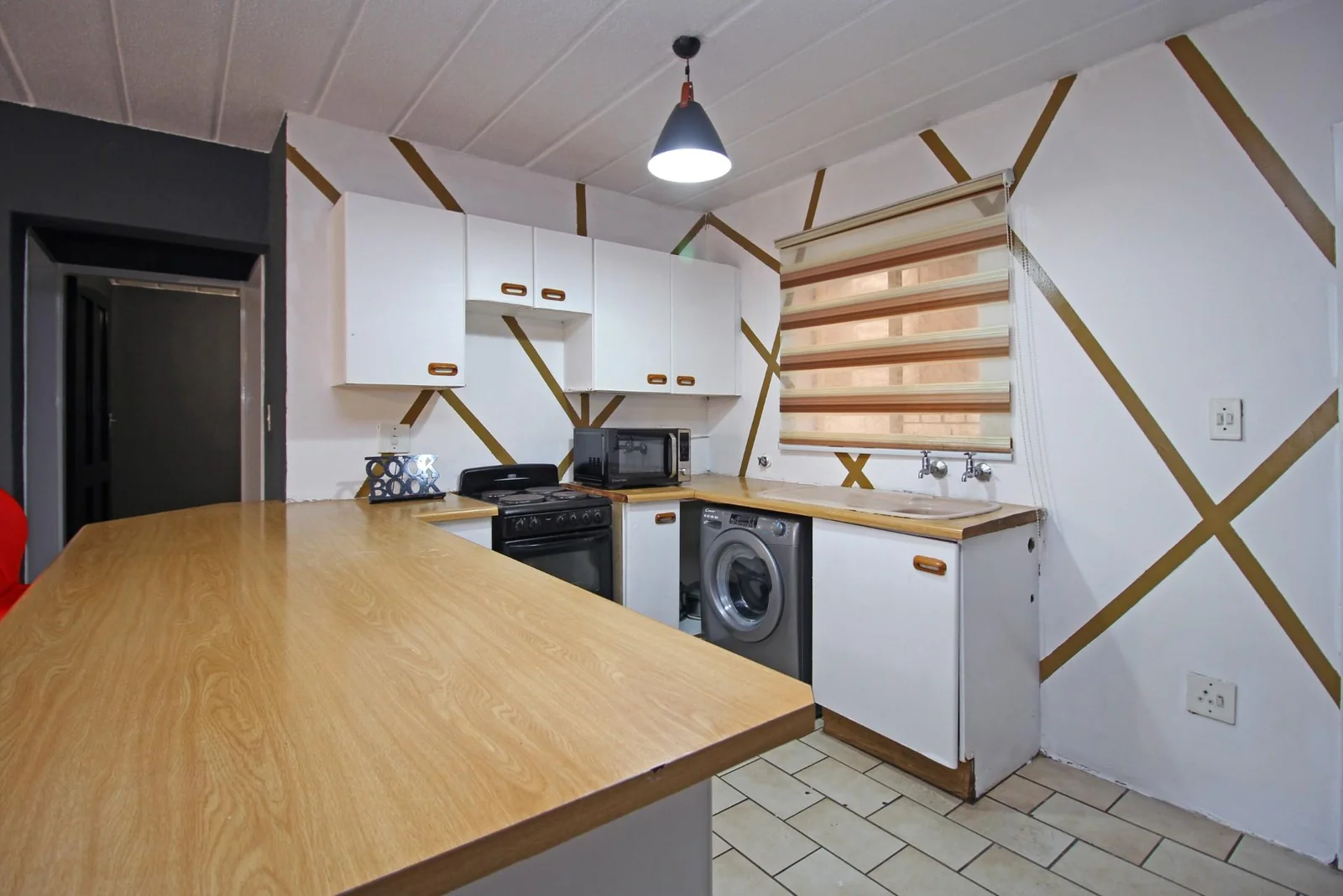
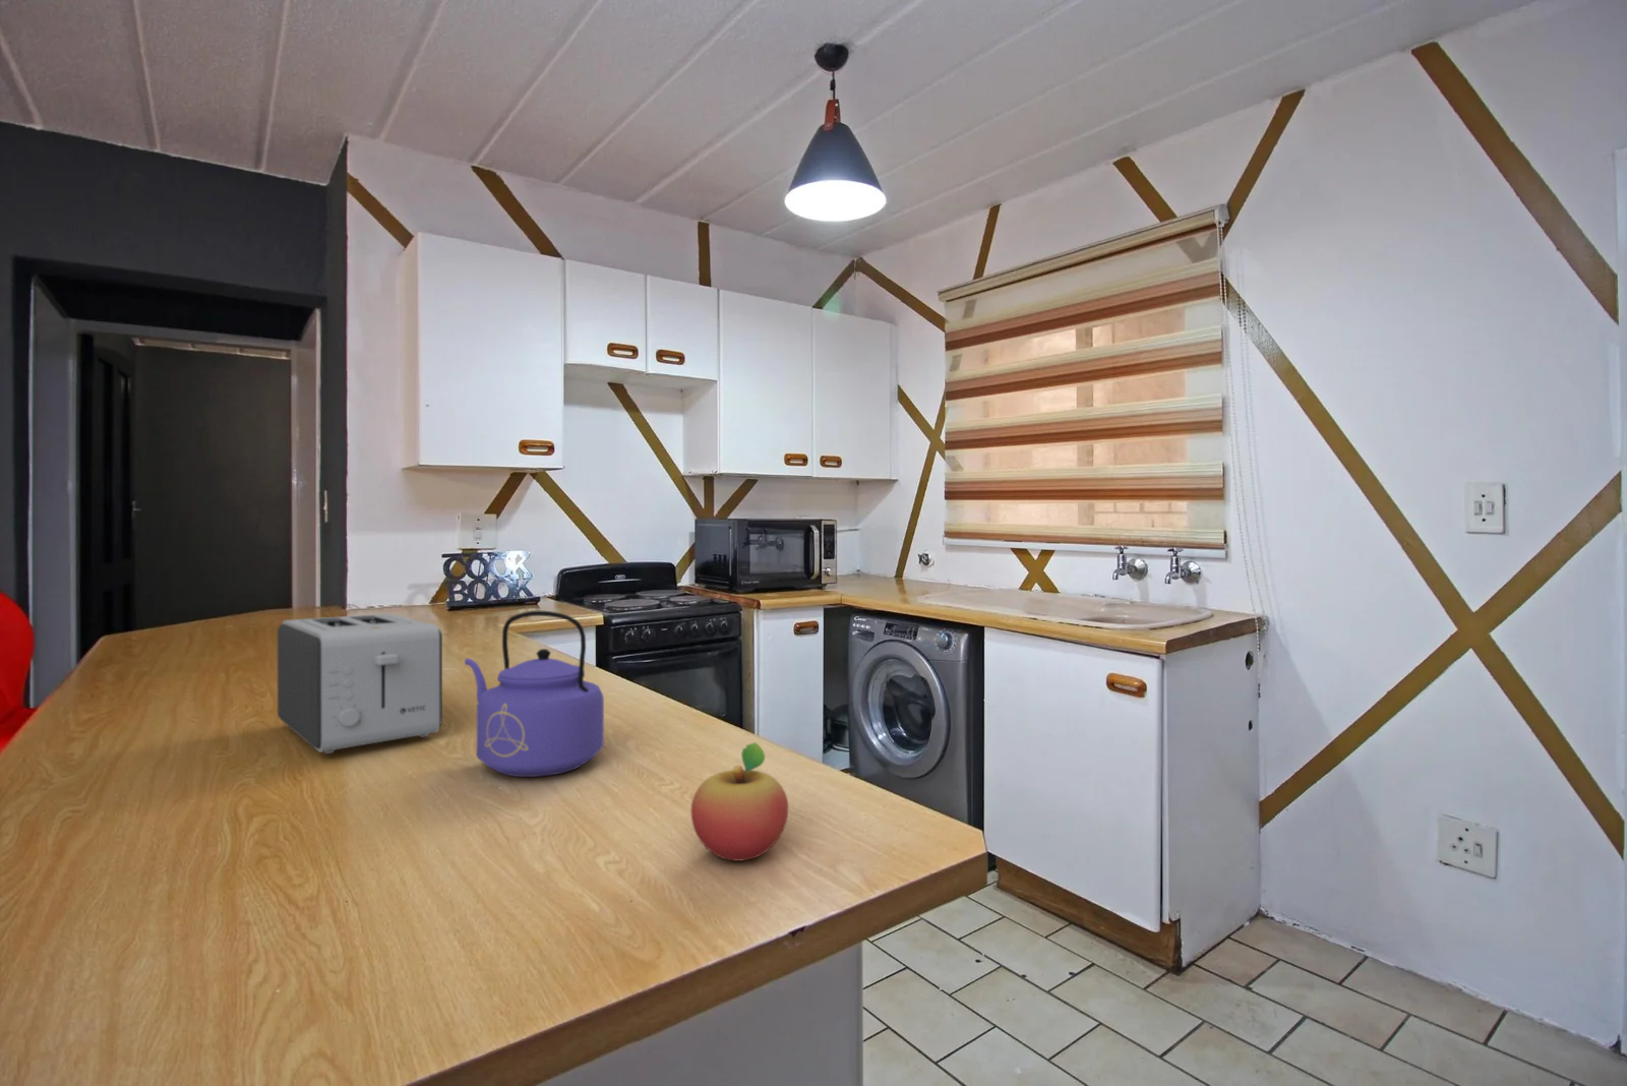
+ toaster [276,613,443,755]
+ kettle [464,610,605,778]
+ fruit [691,742,789,862]
